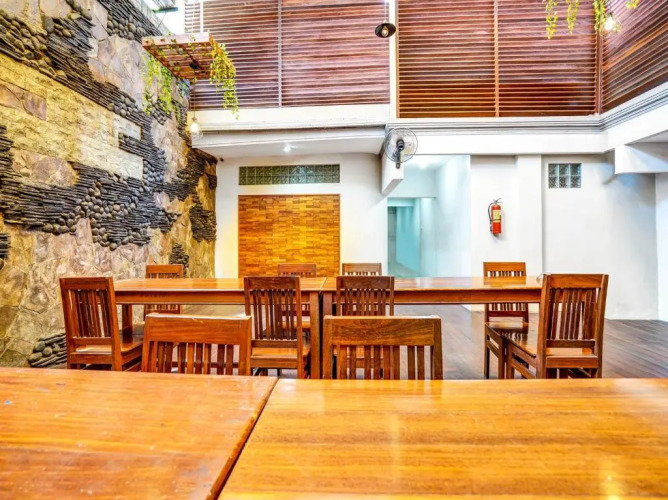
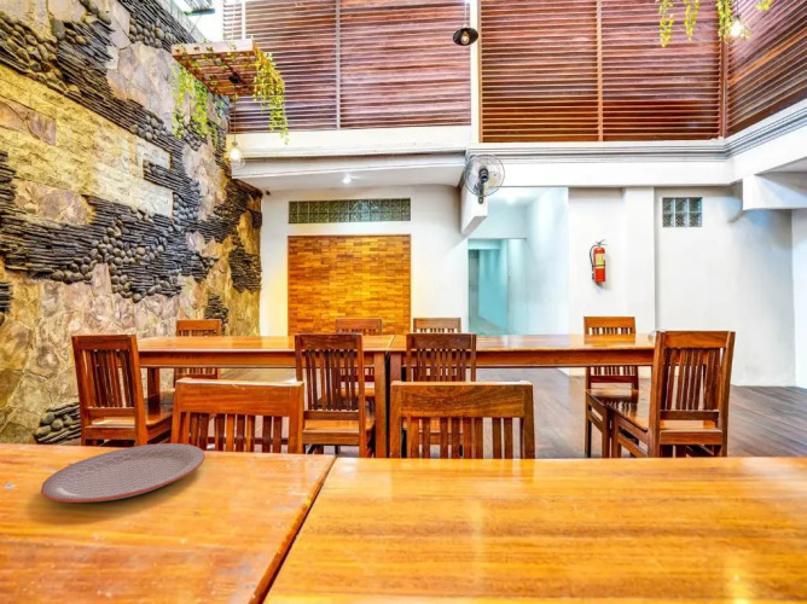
+ plate [40,442,207,504]
